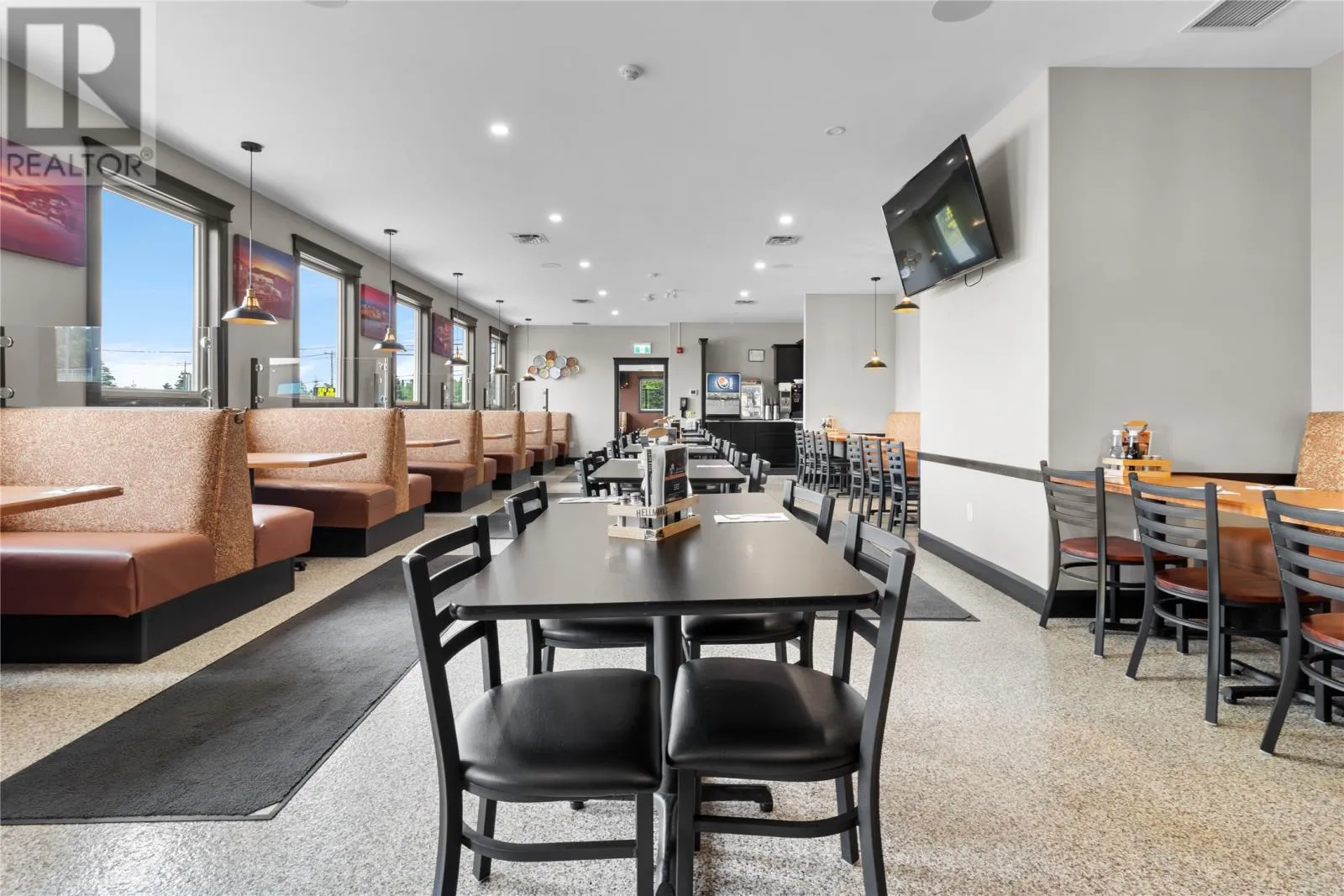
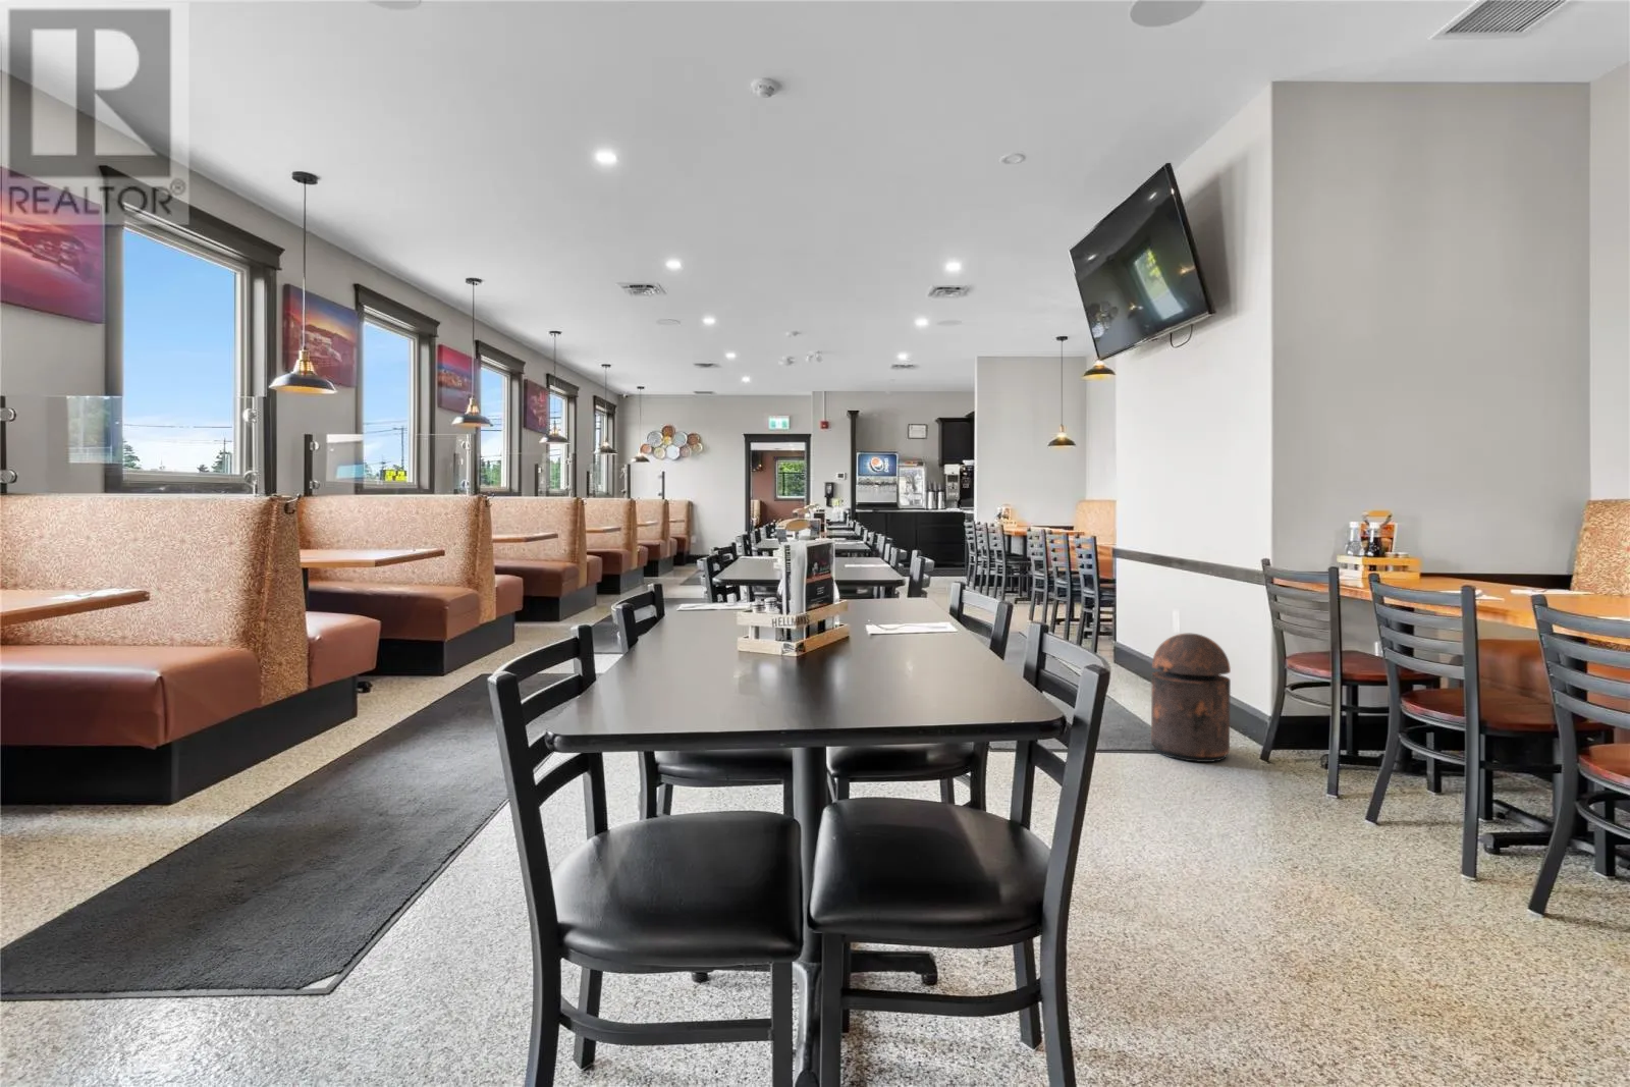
+ trash can [1150,632,1232,763]
